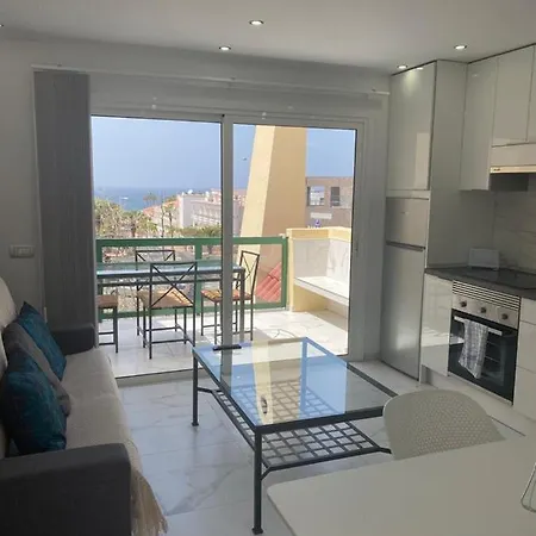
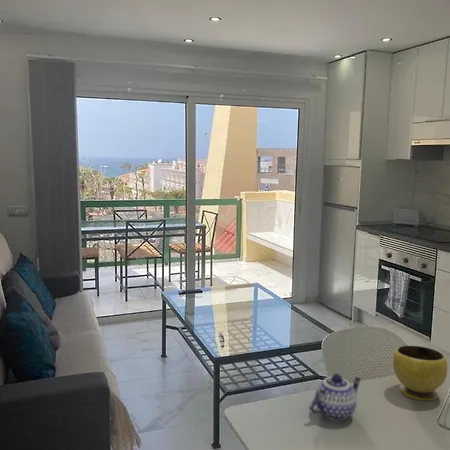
+ teapot [308,373,363,422]
+ bowl [392,345,448,402]
